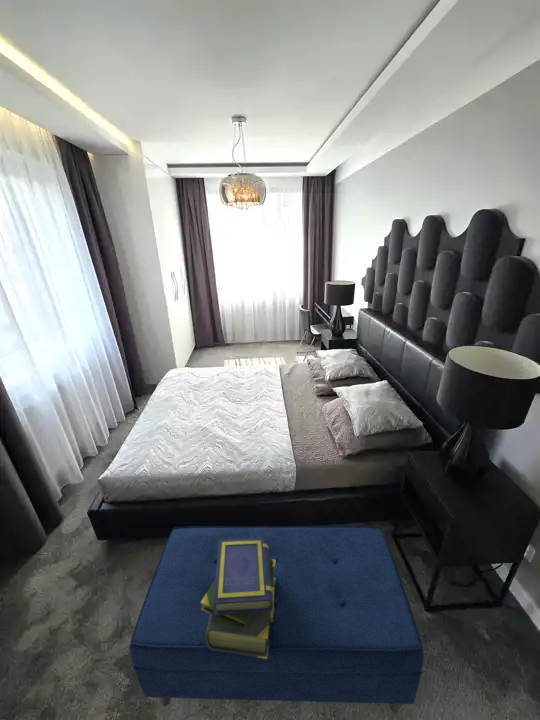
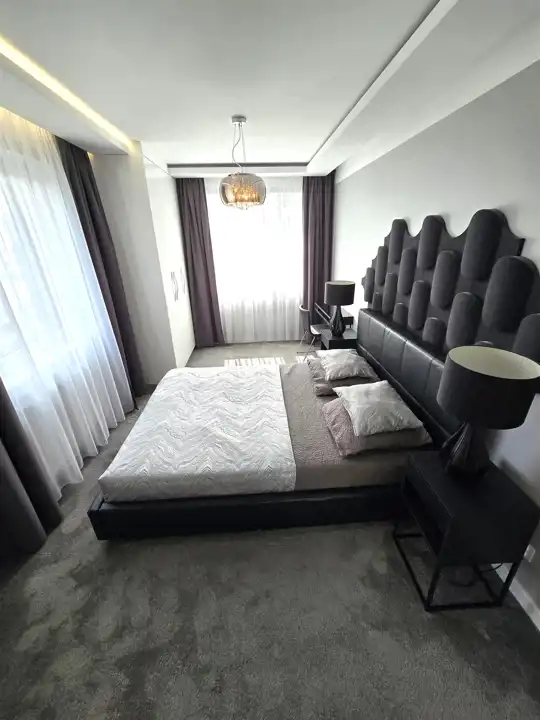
- bench [129,525,425,714]
- stack of books [201,538,276,659]
